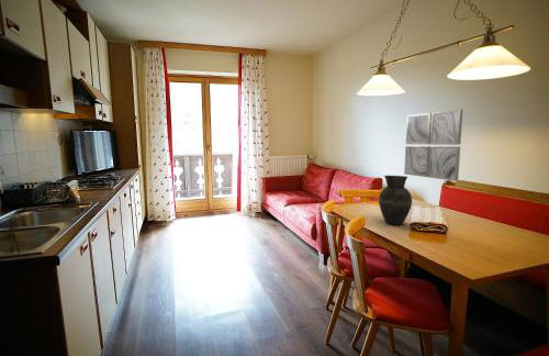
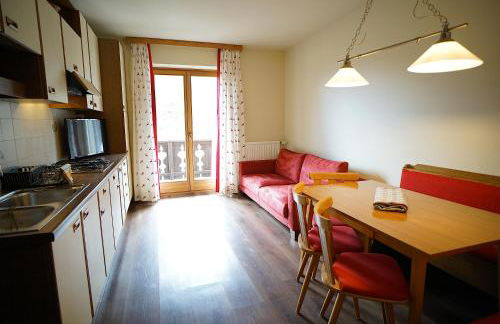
- wall art [403,108,464,182]
- pitcher [378,175,413,225]
